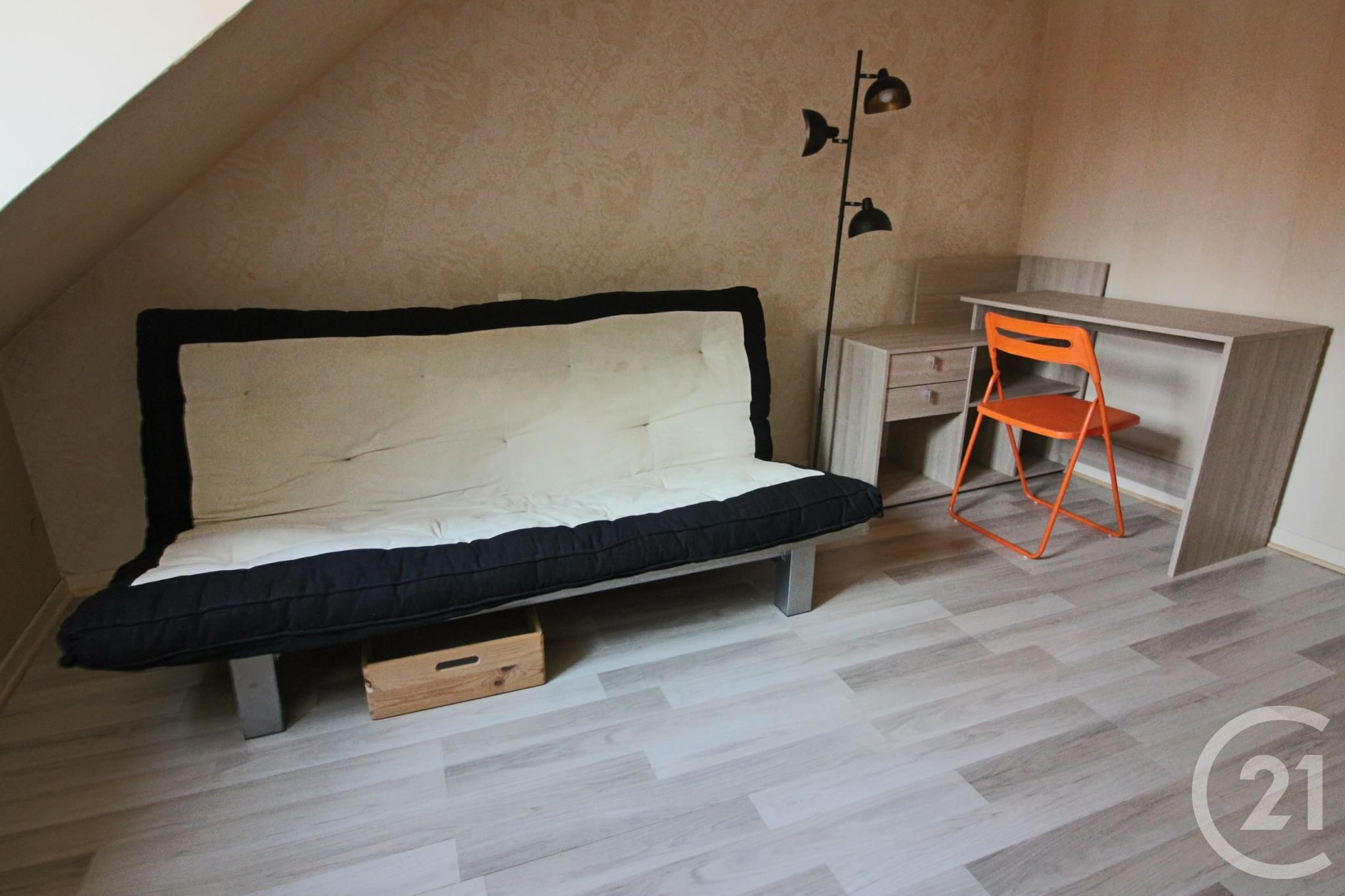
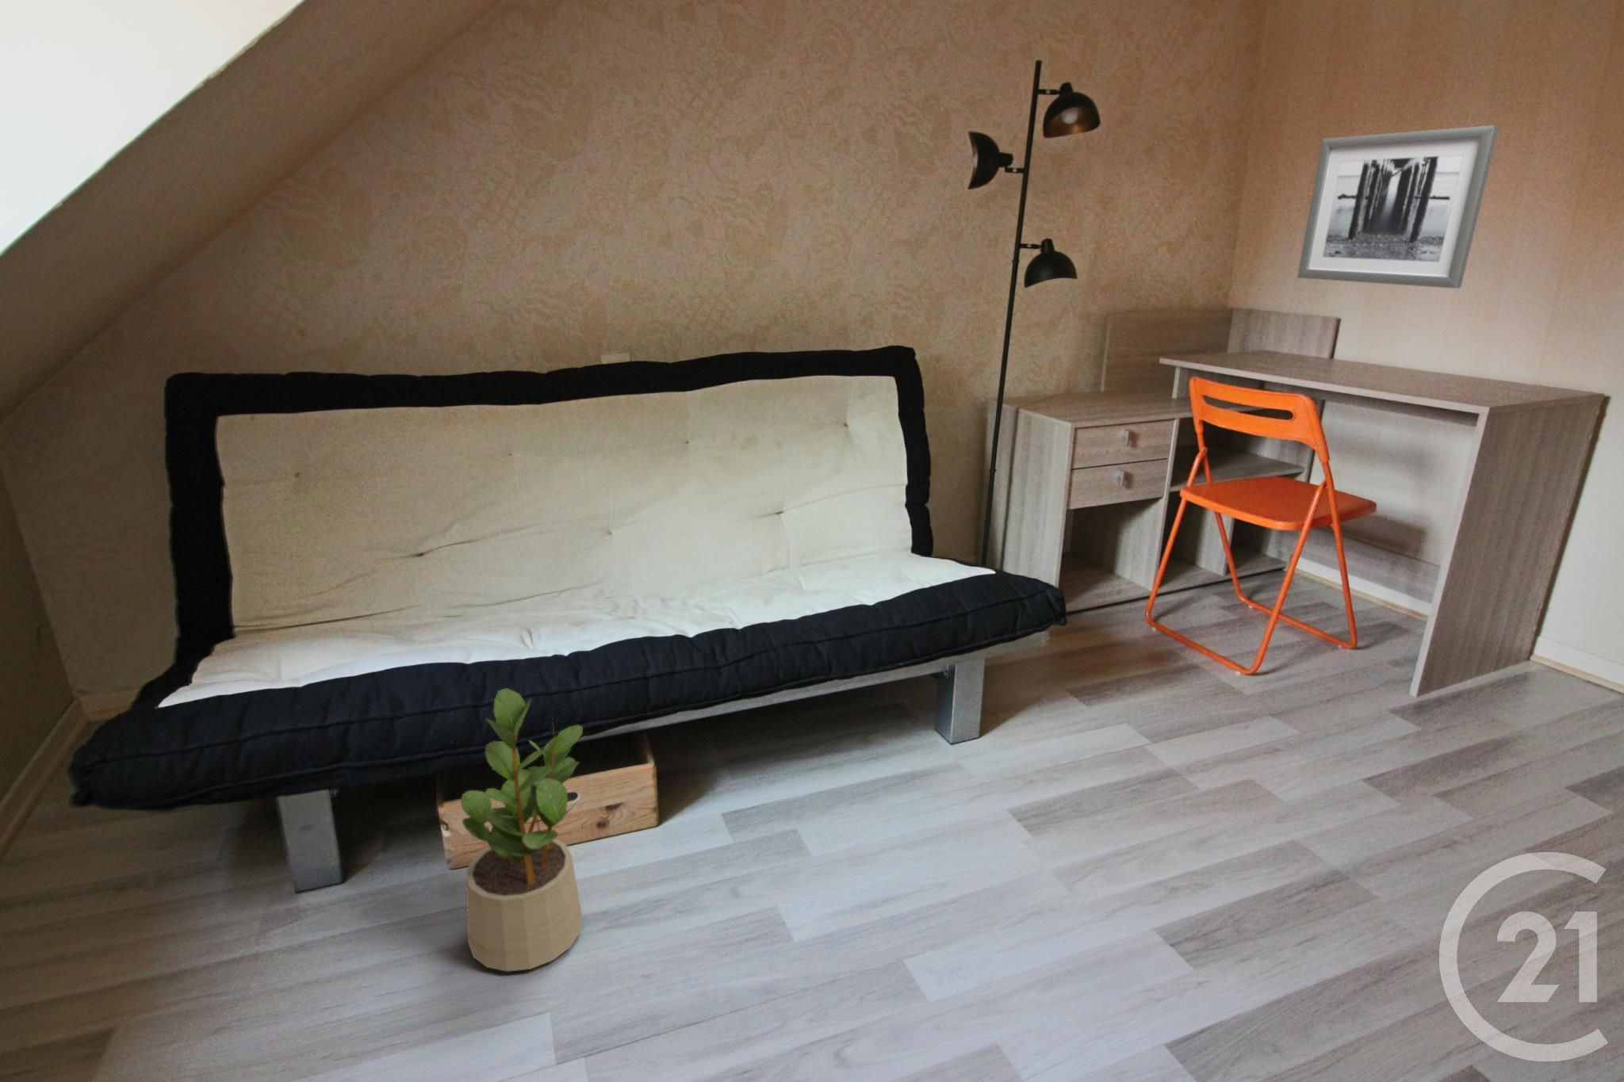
+ wall art [1297,124,1501,290]
+ potted plant [460,687,583,972]
